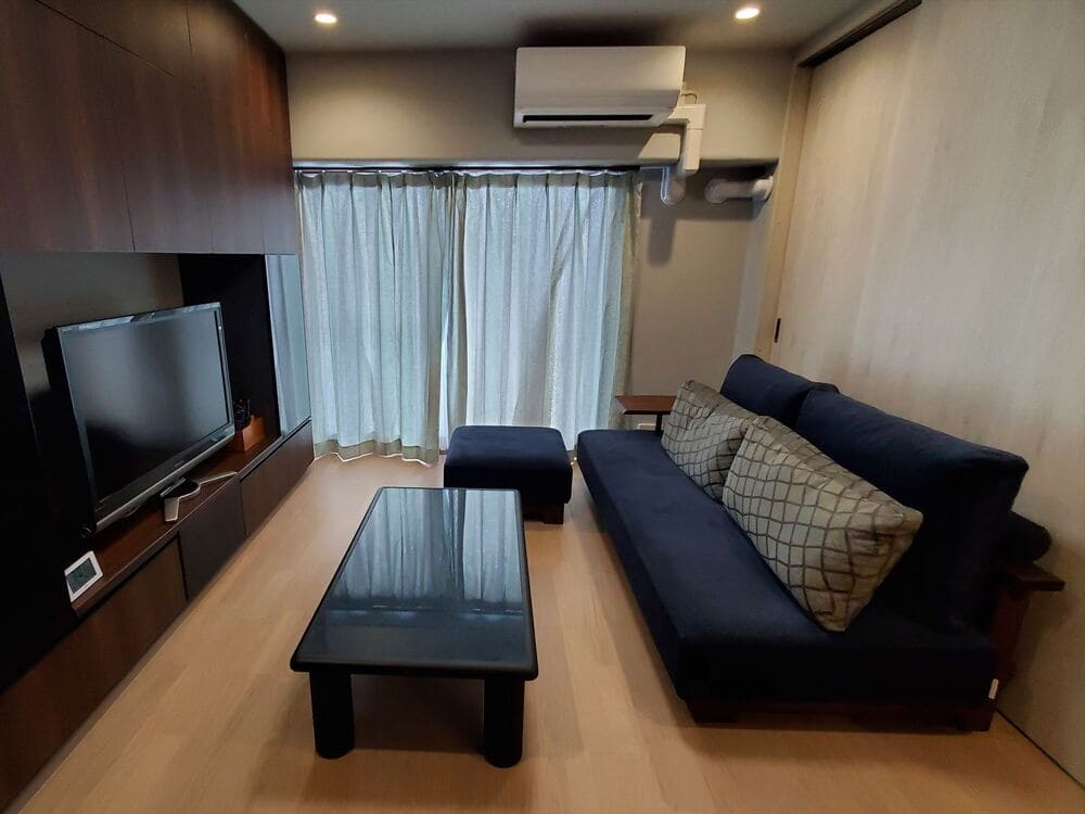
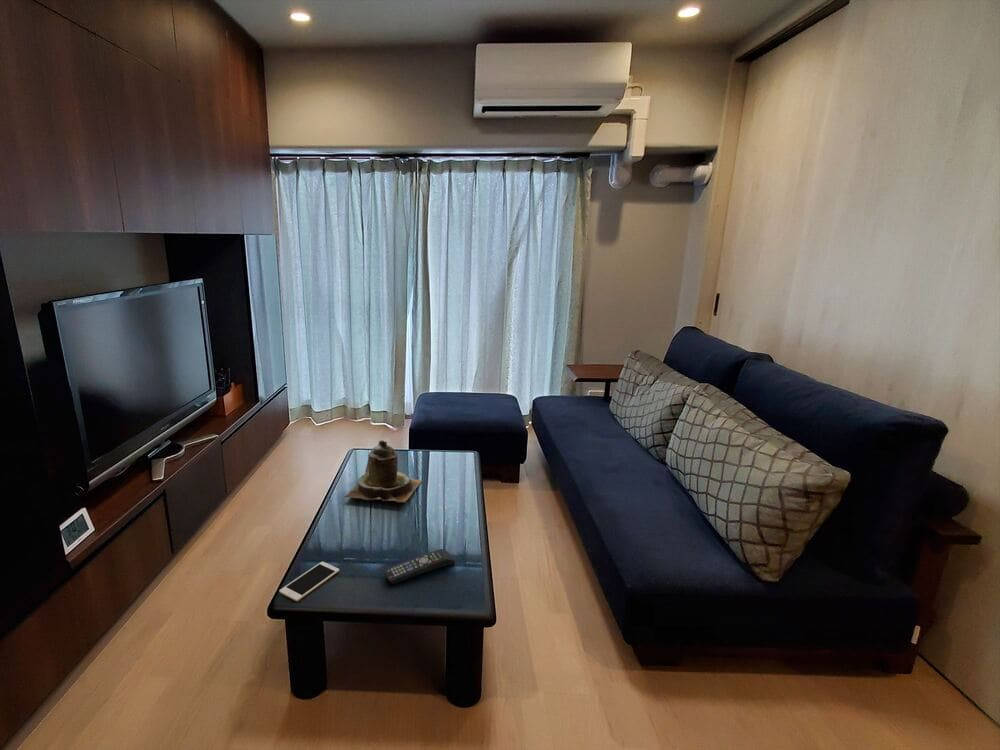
+ cell phone [278,561,340,602]
+ remote control [383,548,456,585]
+ teapot [344,439,423,503]
